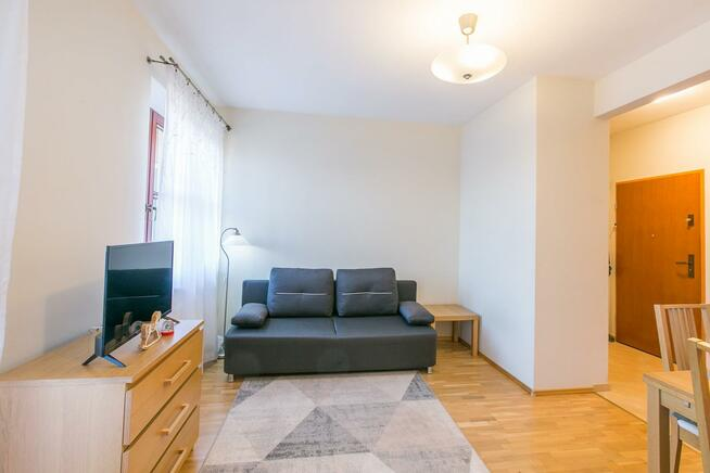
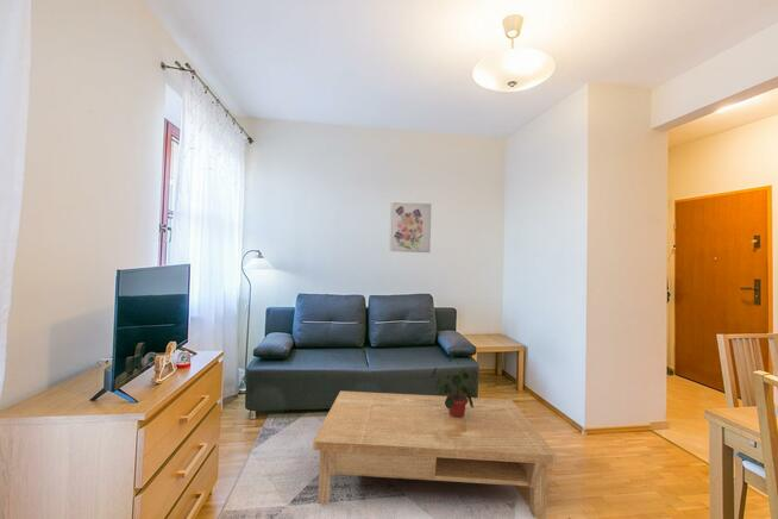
+ wall art [388,200,432,254]
+ coffee table [312,390,558,519]
+ potted plant [431,352,479,418]
